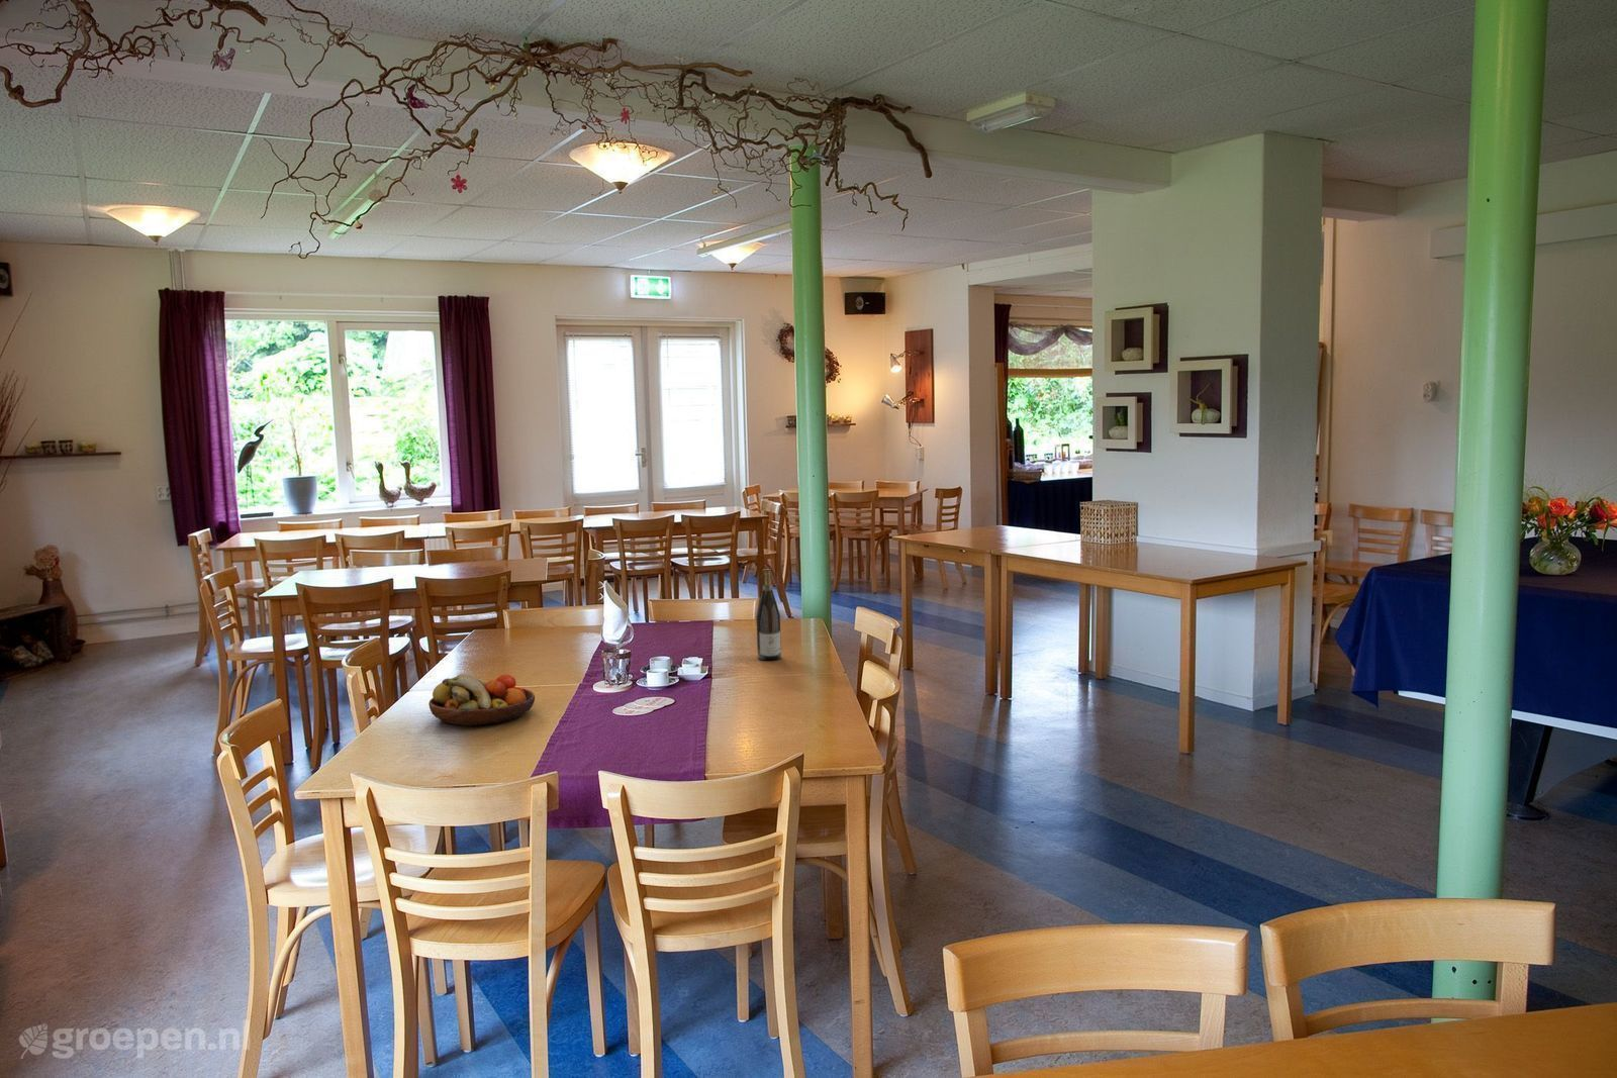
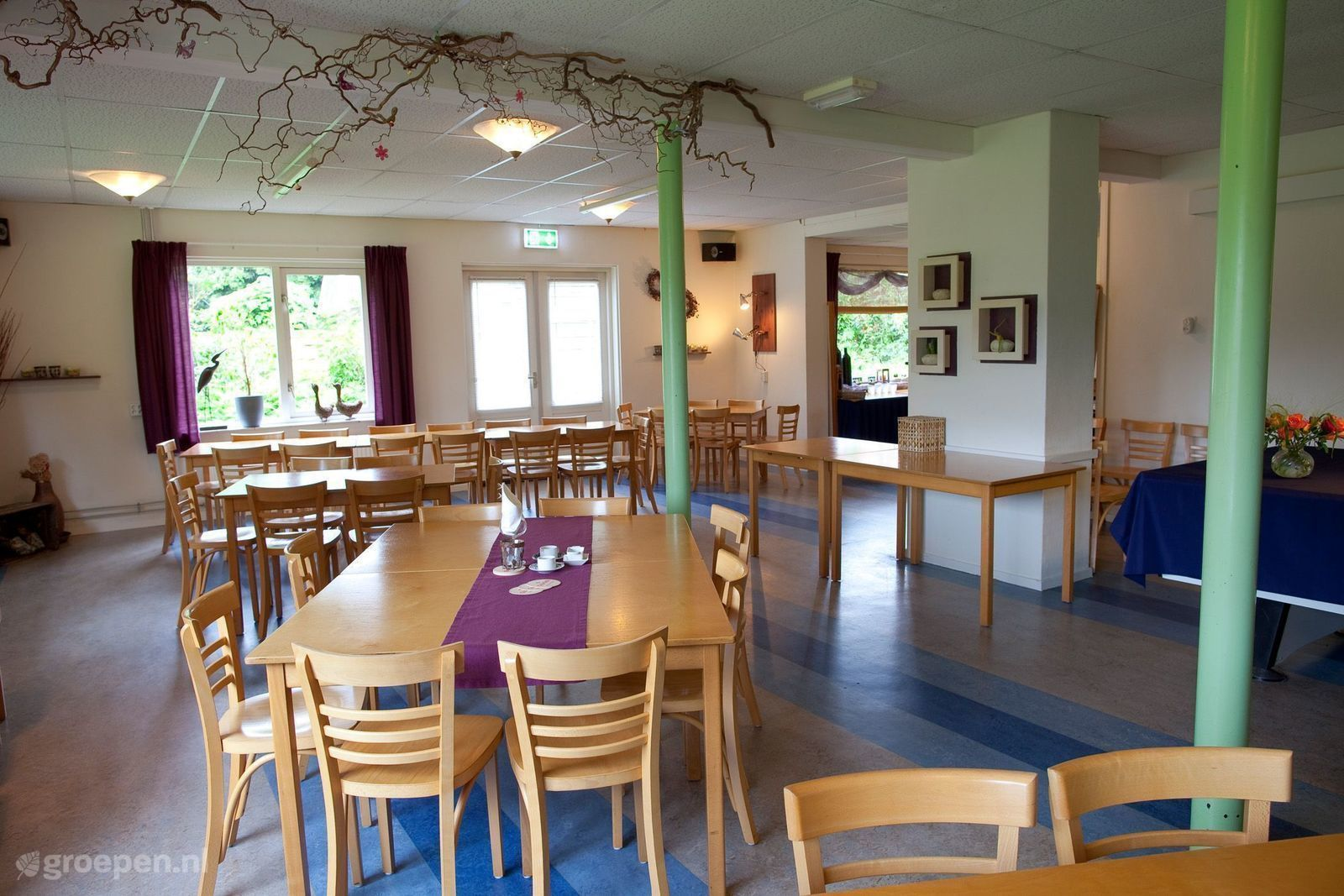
- wine bottle [756,568,782,661]
- fruit bowl [427,673,535,727]
